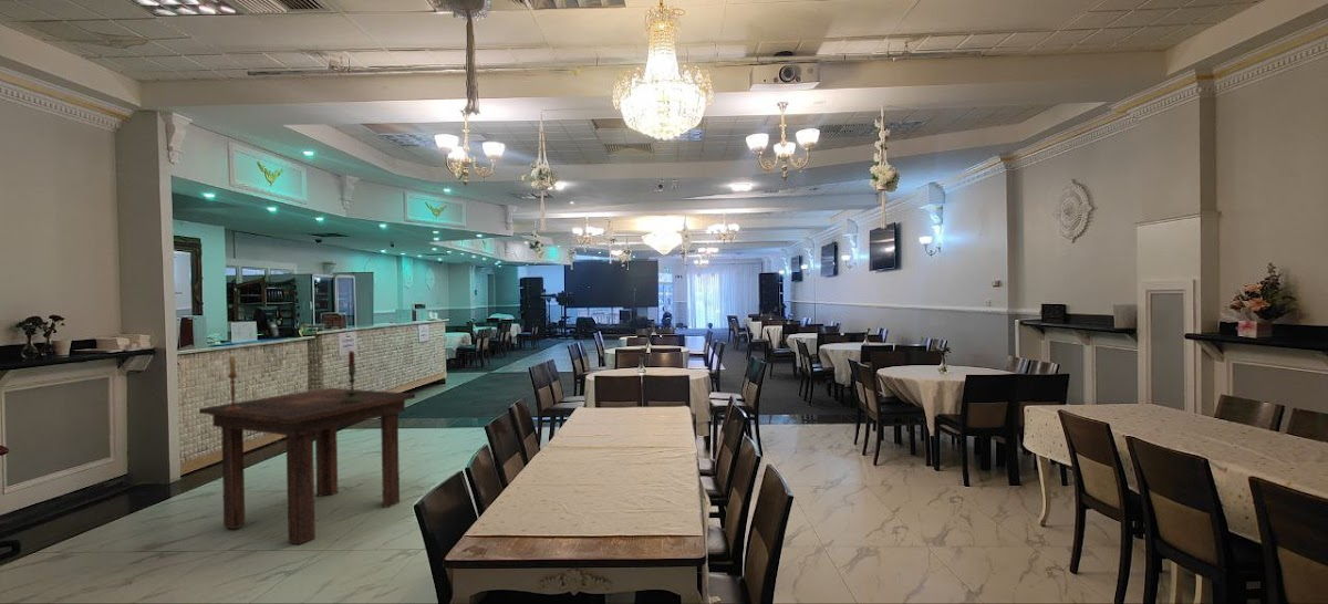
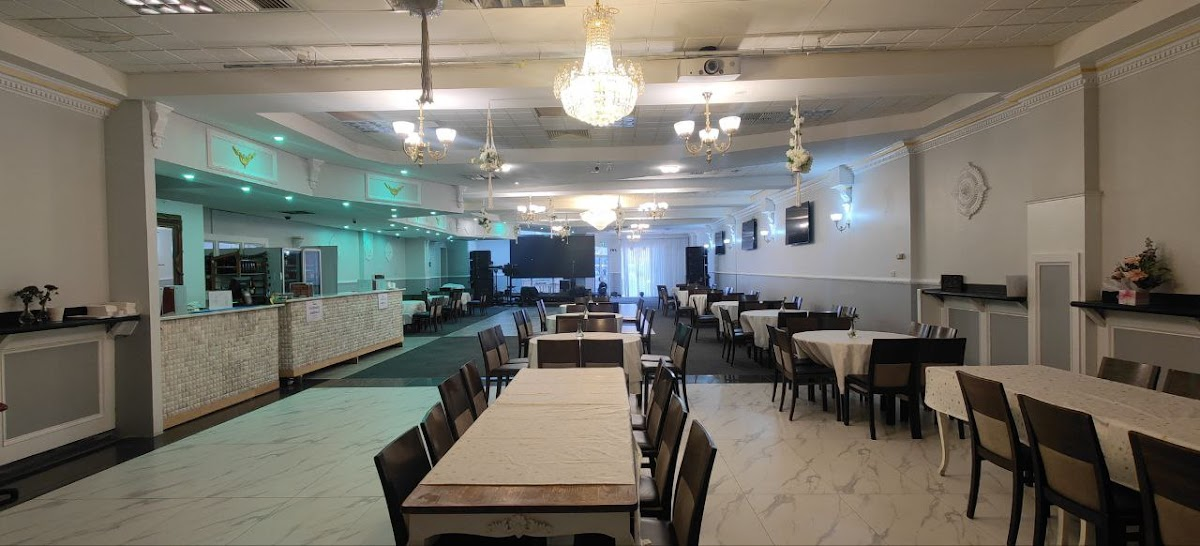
- dining table [198,387,416,545]
- candlestick [225,355,242,412]
- candle [341,351,364,404]
